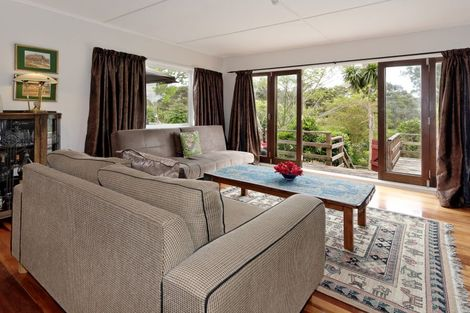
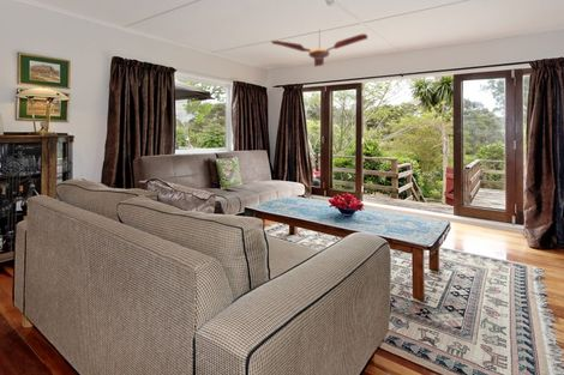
+ ceiling fan [270,28,368,68]
